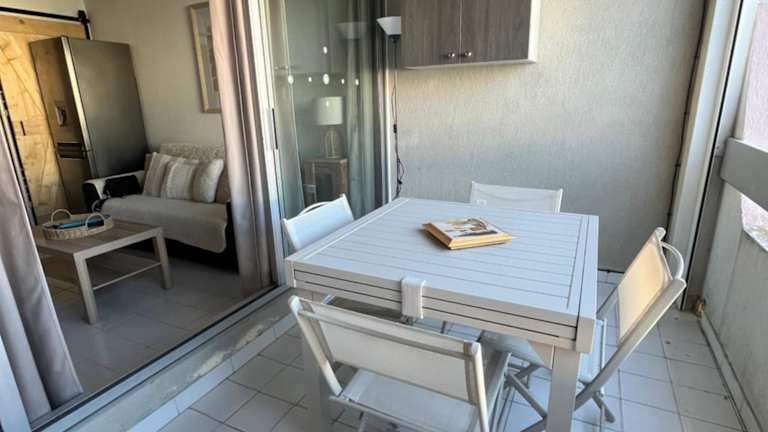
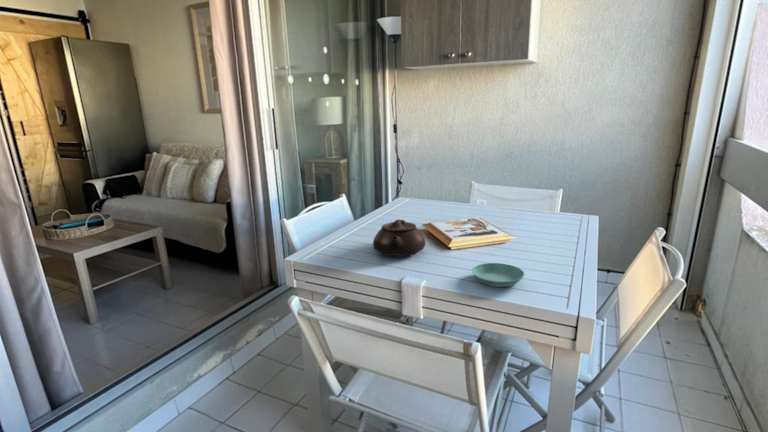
+ teapot [372,218,426,257]
+ saucer [471,262,526,288]
